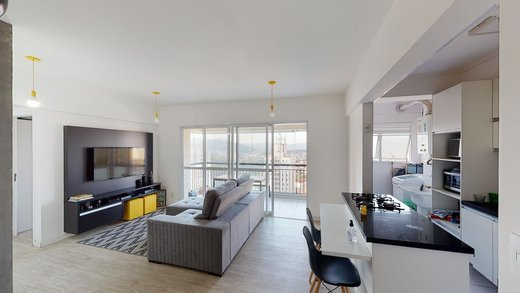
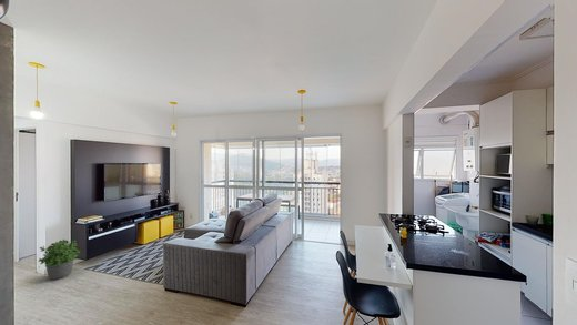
+ potted plant [38,238,83,281]
